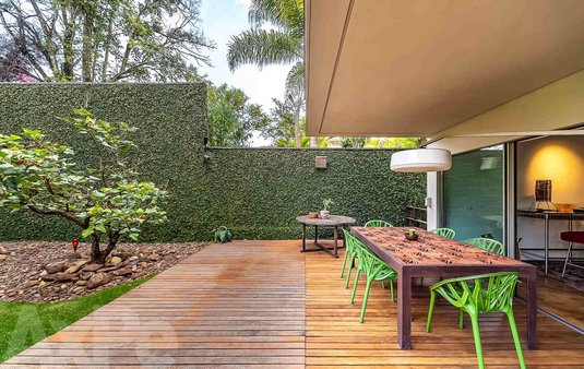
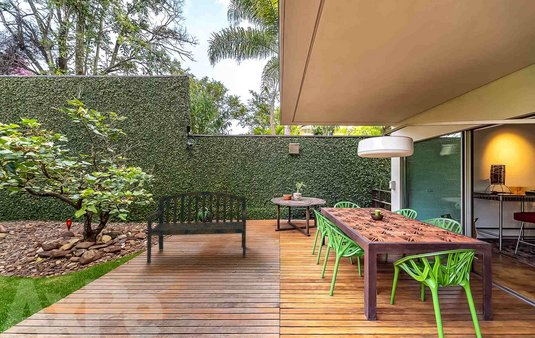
+ garden bench [145,191,247,263]
